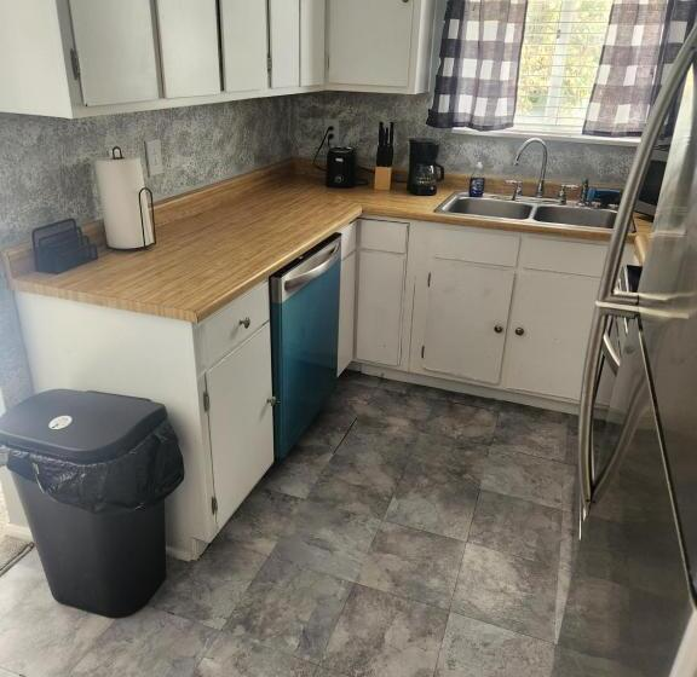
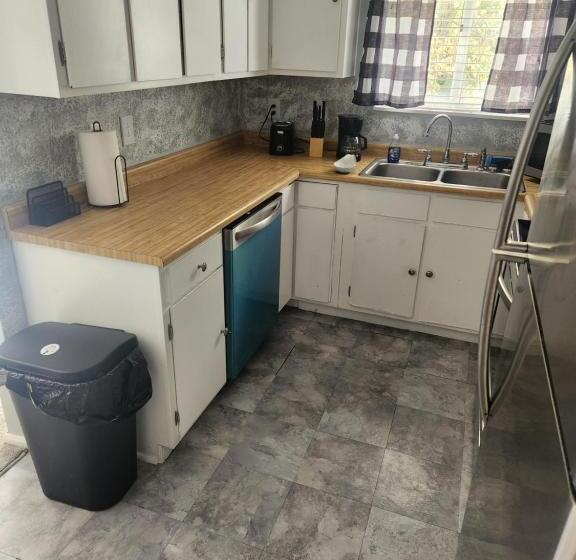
+ spoon rest [332,153,357,173]
